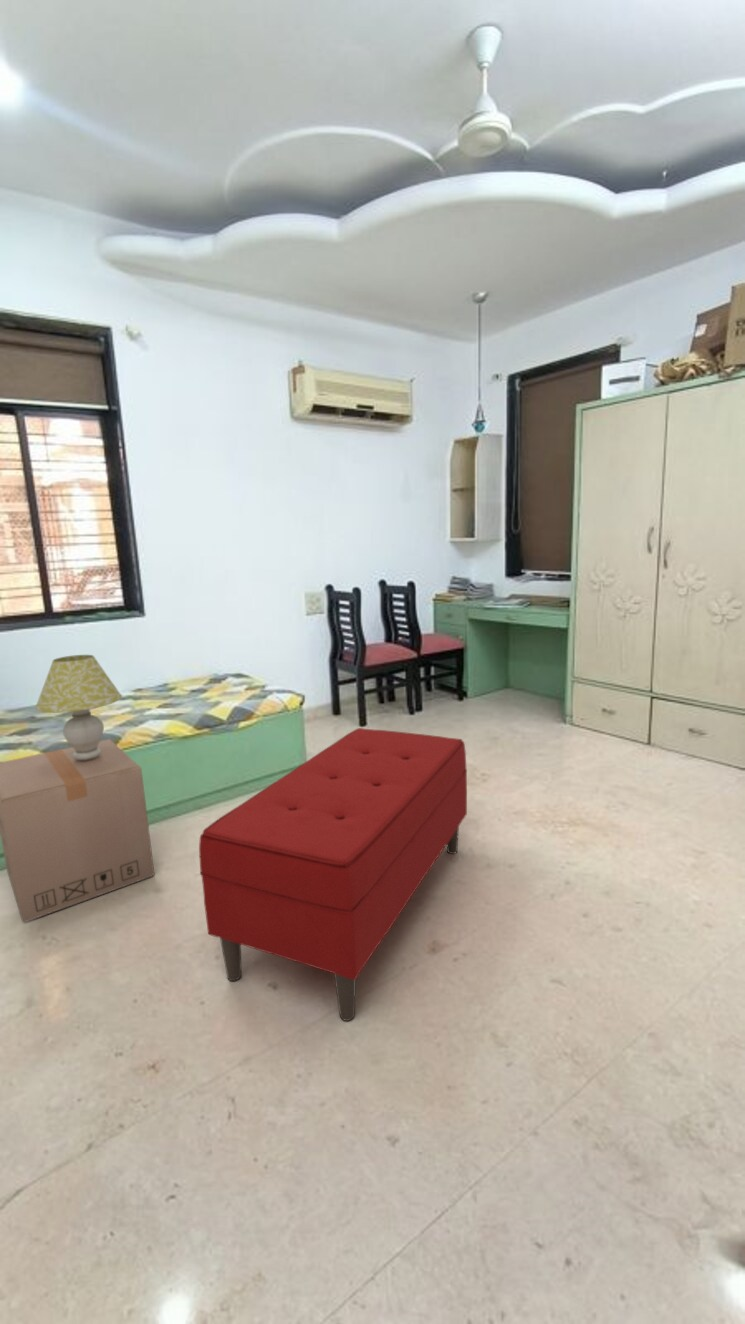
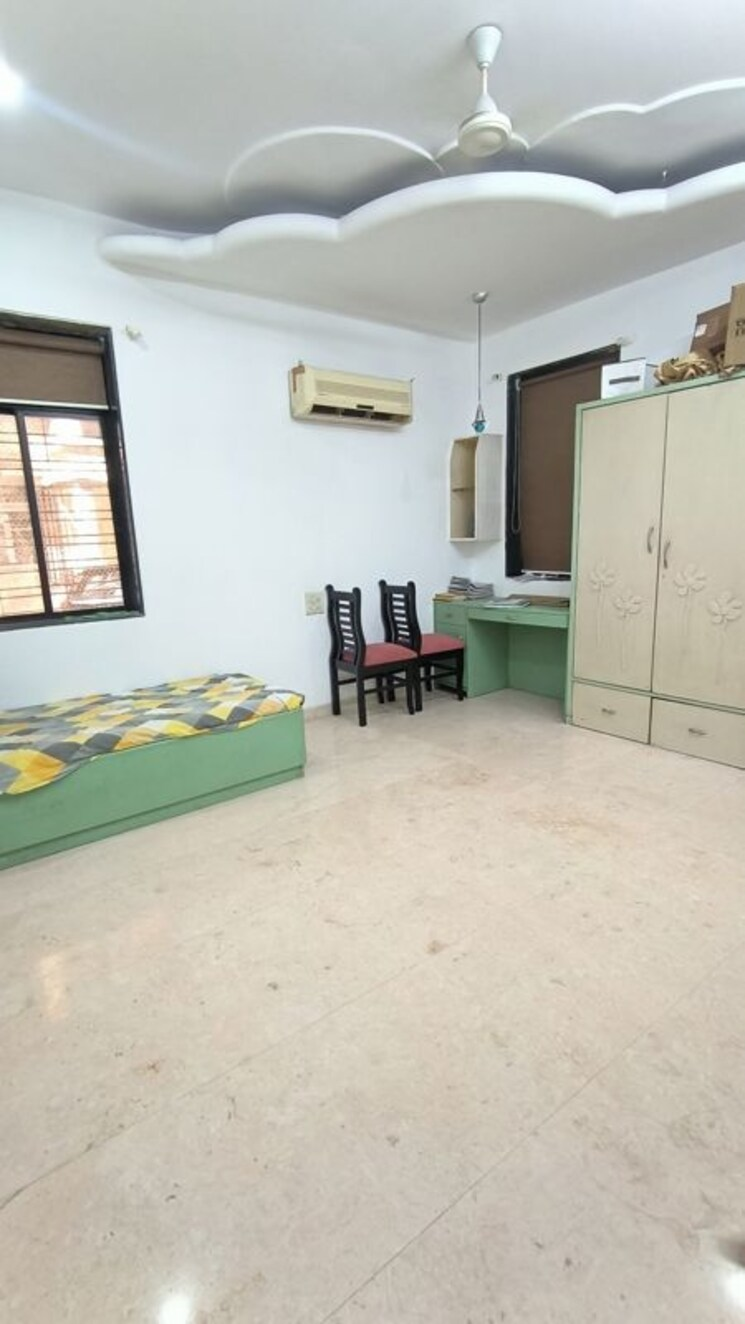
- table lamp [34,654,123,760]
- bench [198,727,468,1022]
- cardboard box [0,738,155,923]
